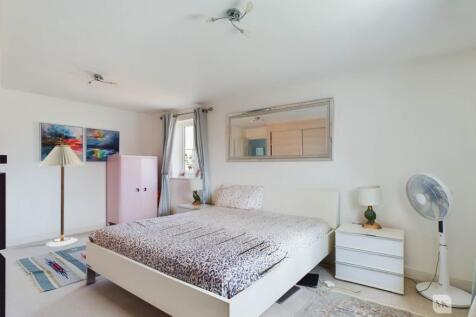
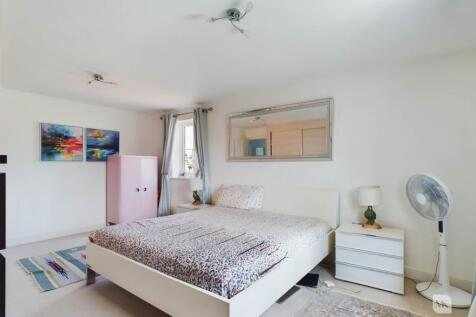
- floor lamp [38,145,85,247]
